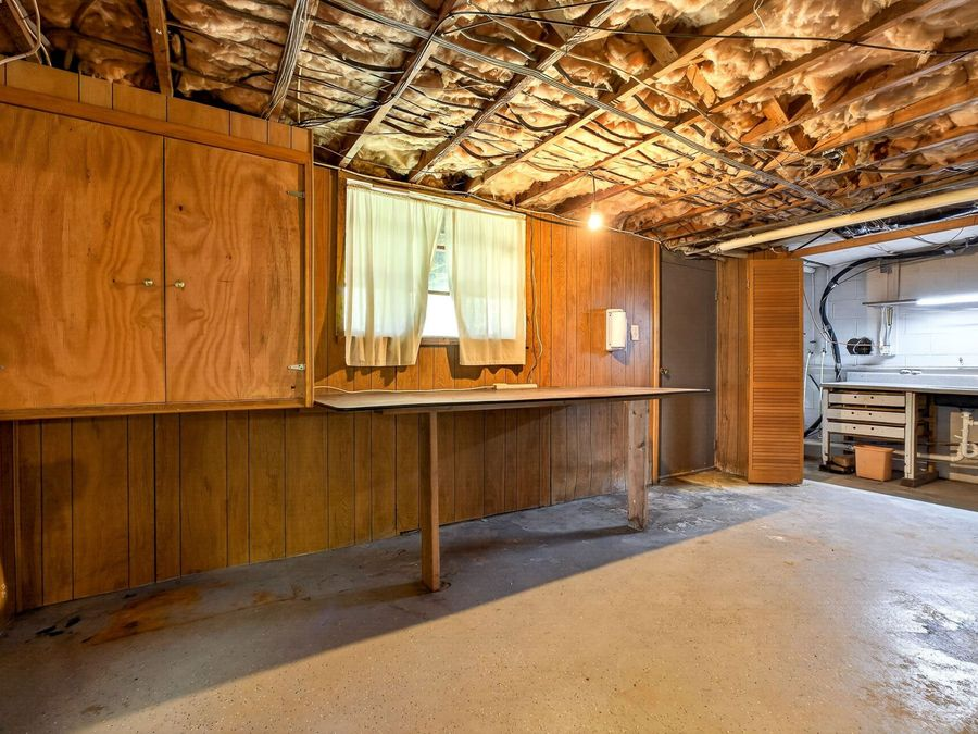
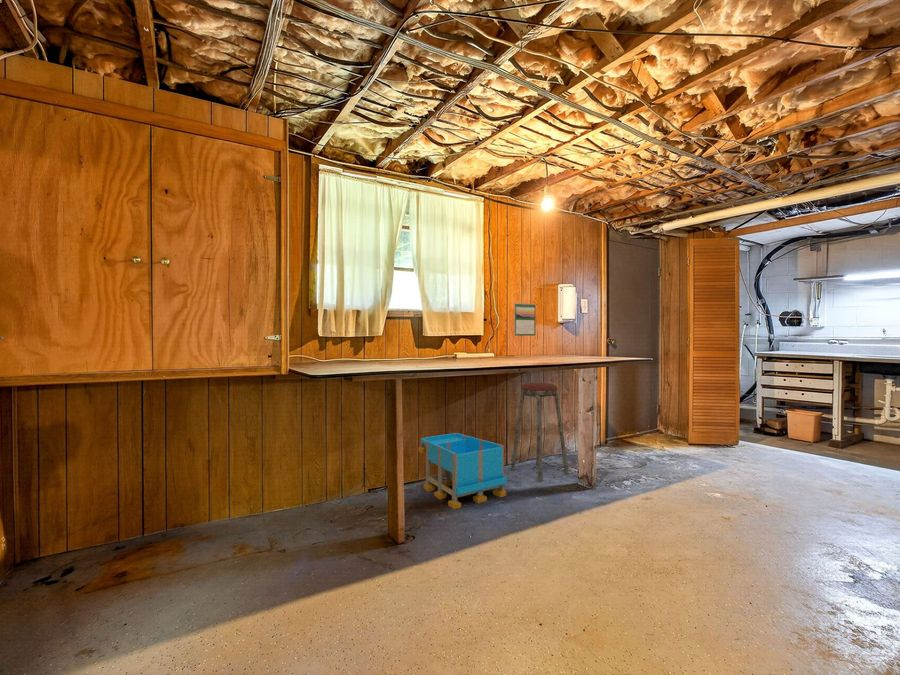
+ music stool [510,382,570,483]
+ storage bin [417,432,508,510]
+ calendar [513,302,536,337]
